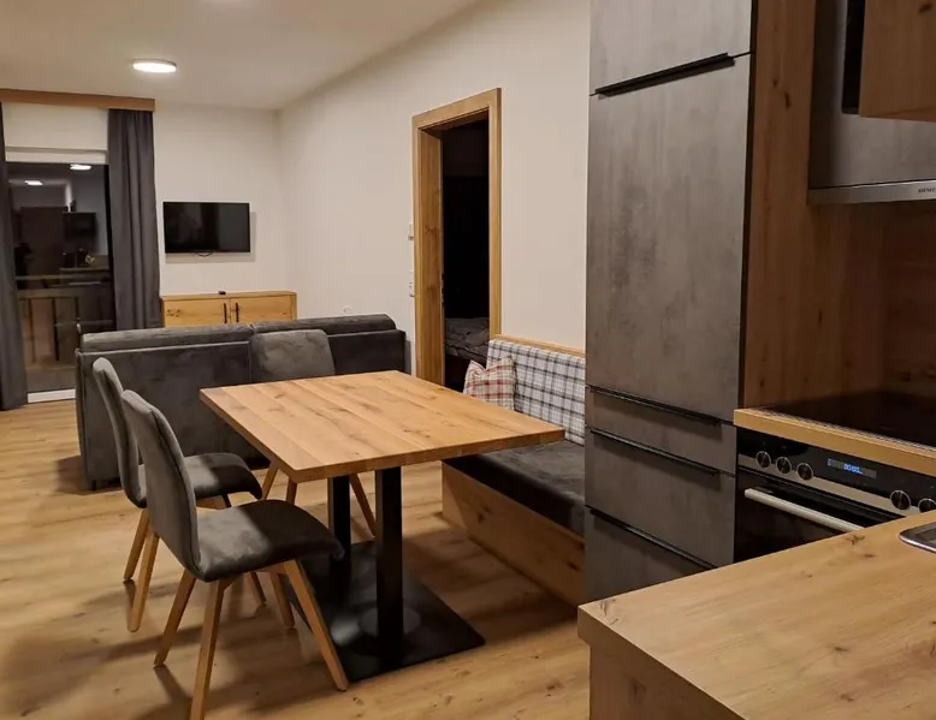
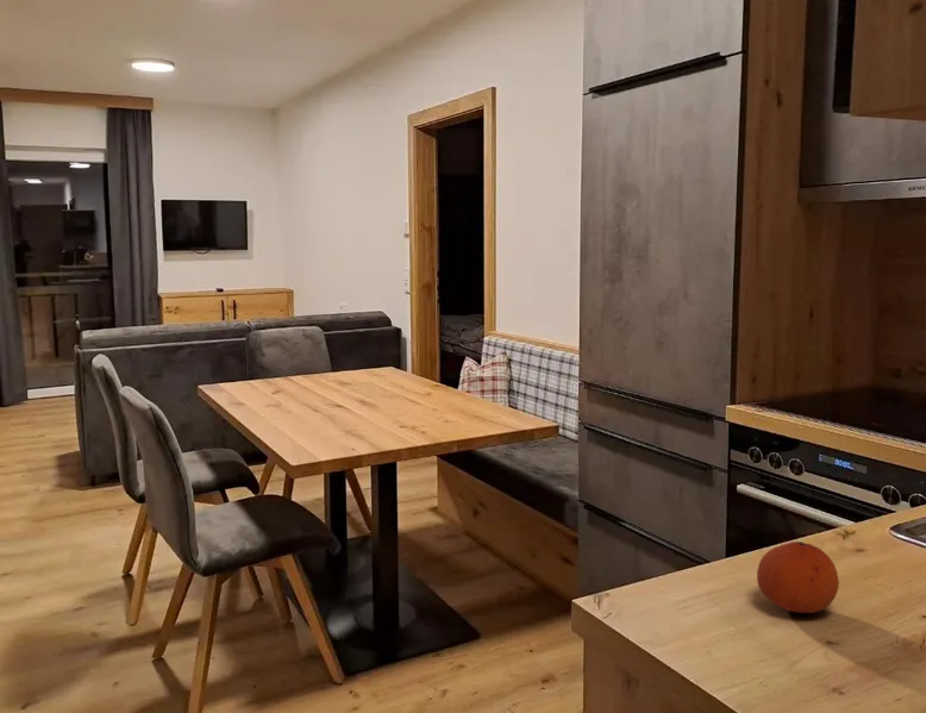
+ fruit [756,540,840,614]
